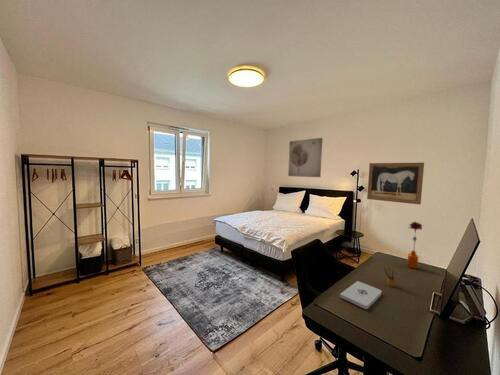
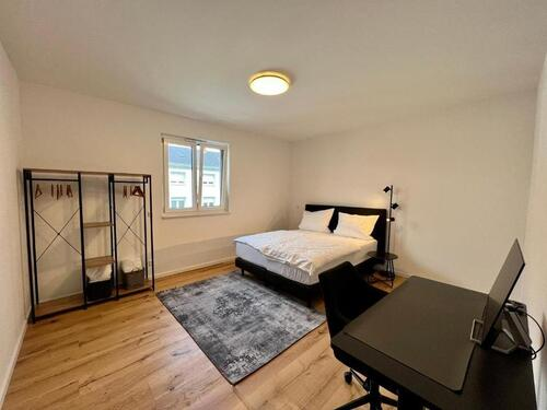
- wall art [366,162,425,205]
- pencil box [383,266,401,288]
- wall art [287,137,323,178]
- flower [406,221,424,270]
- notepad [339,280,383,310]
